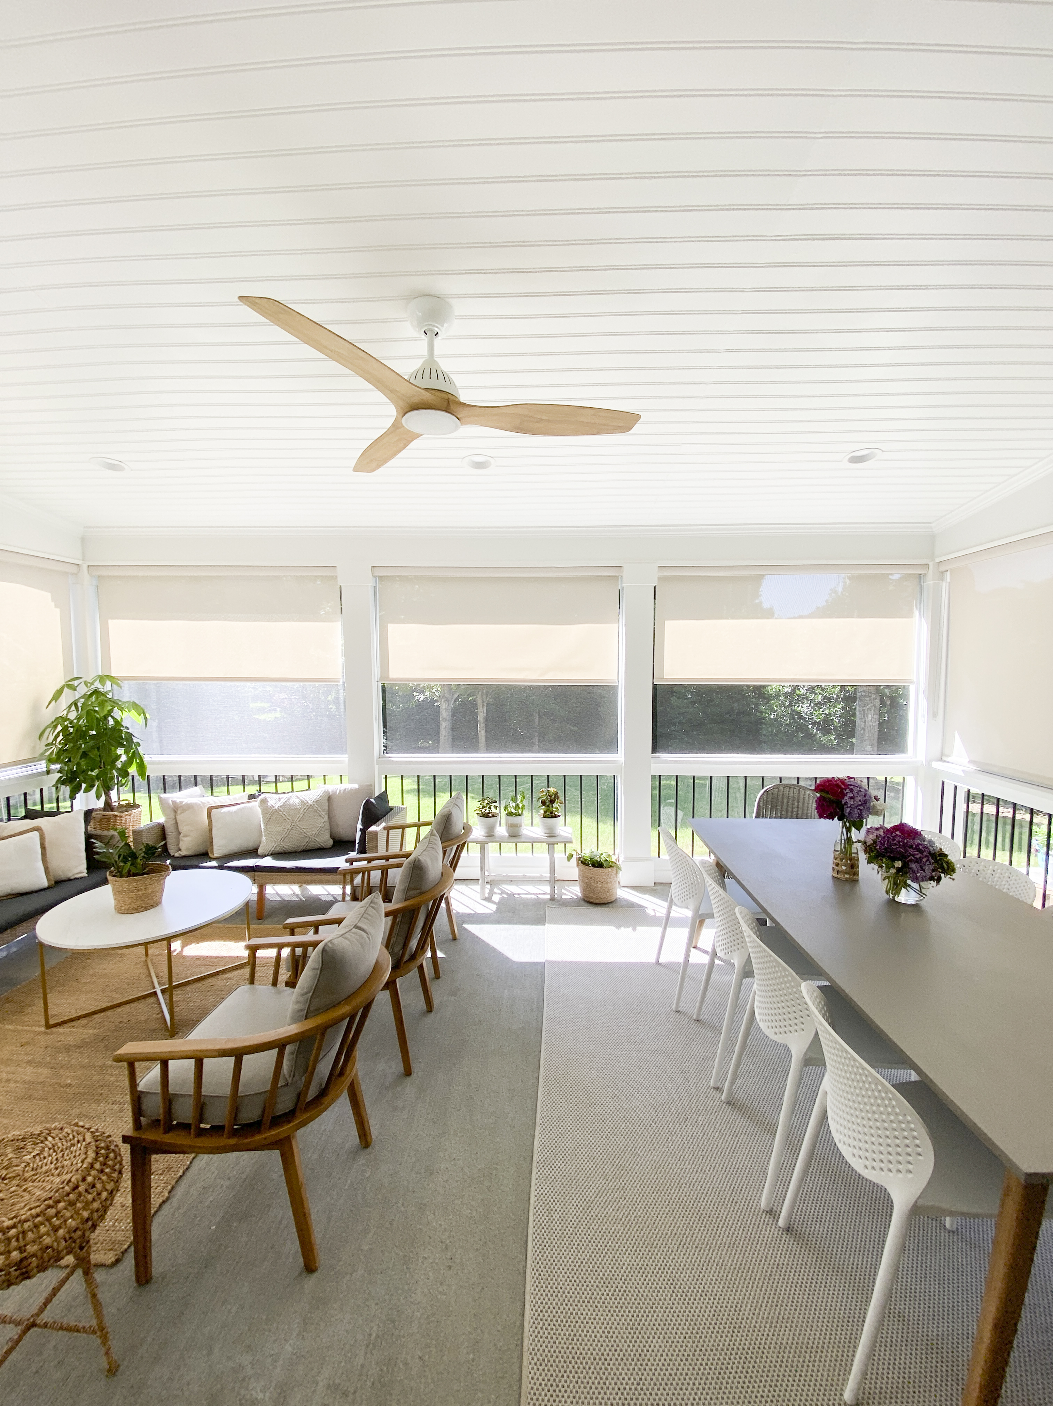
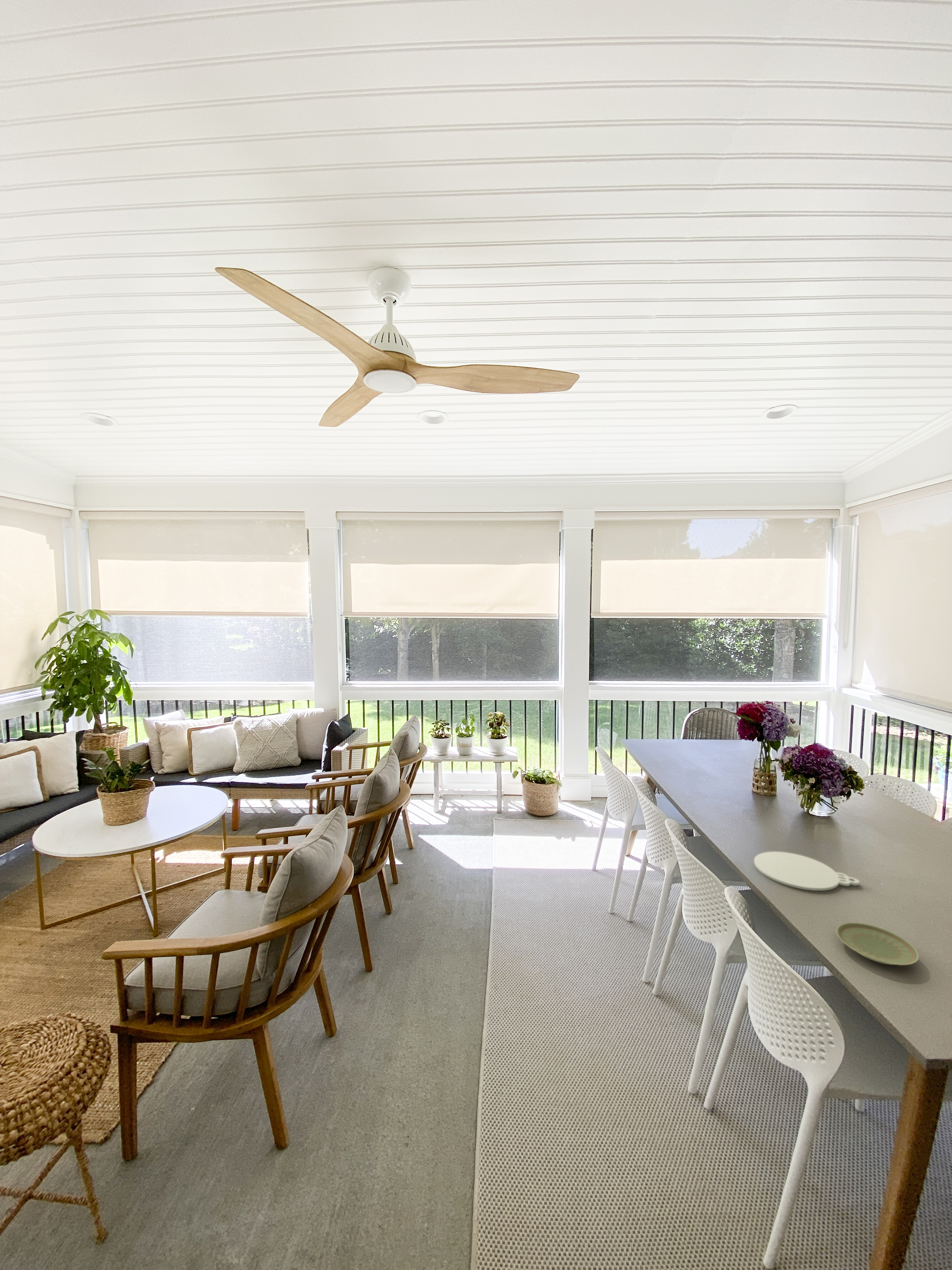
+ plate [754,851,860,891]
+ plate [836,922,919,965]
